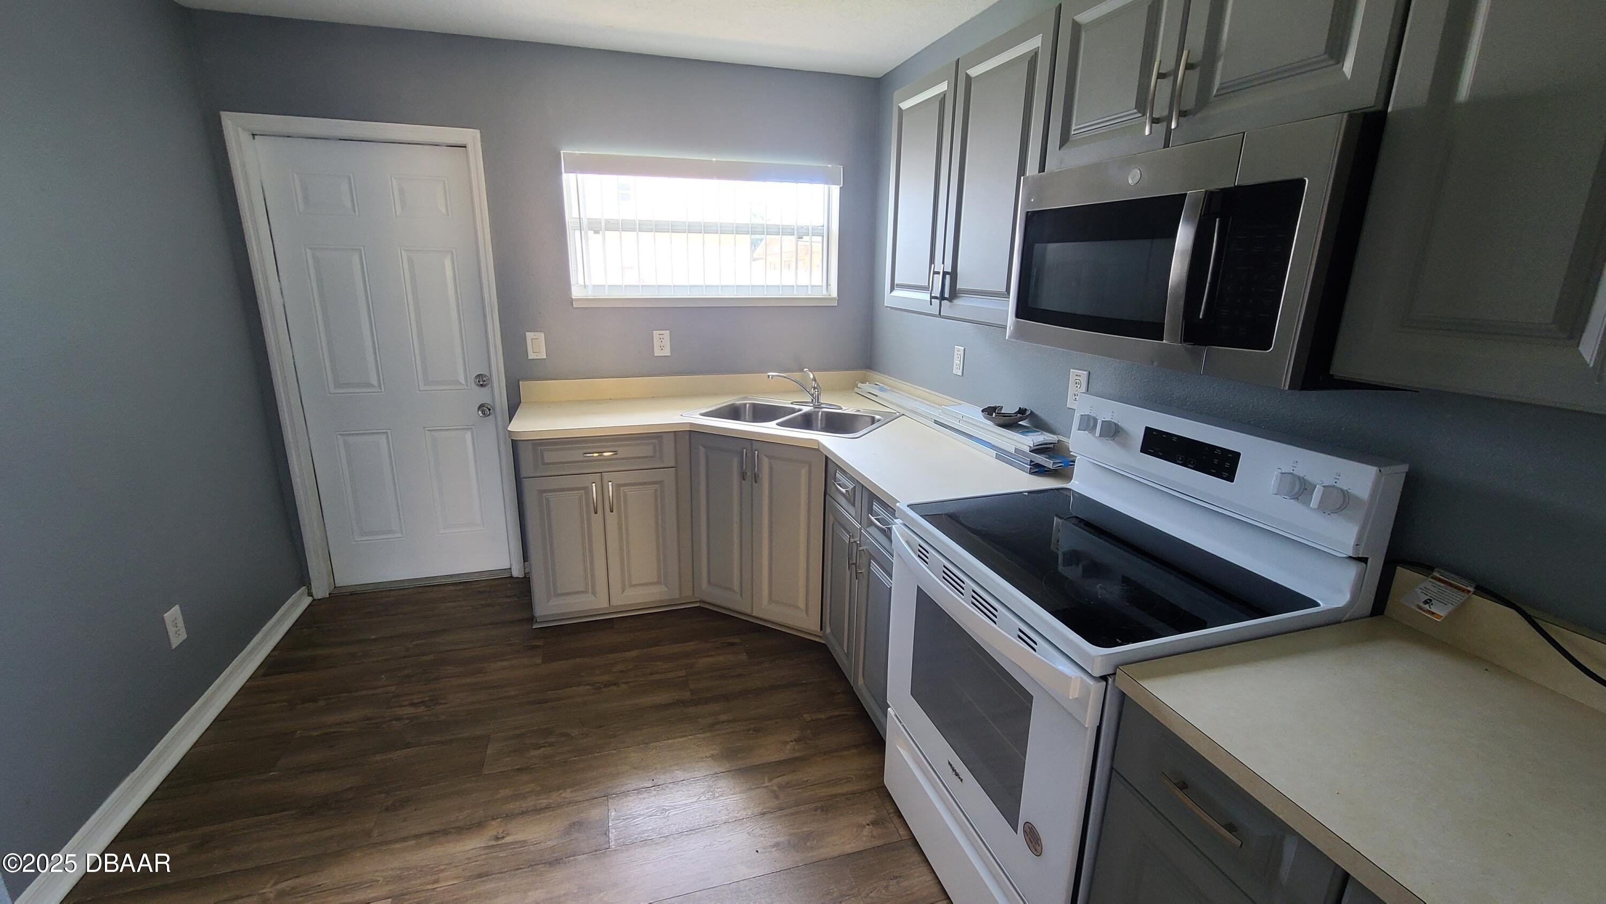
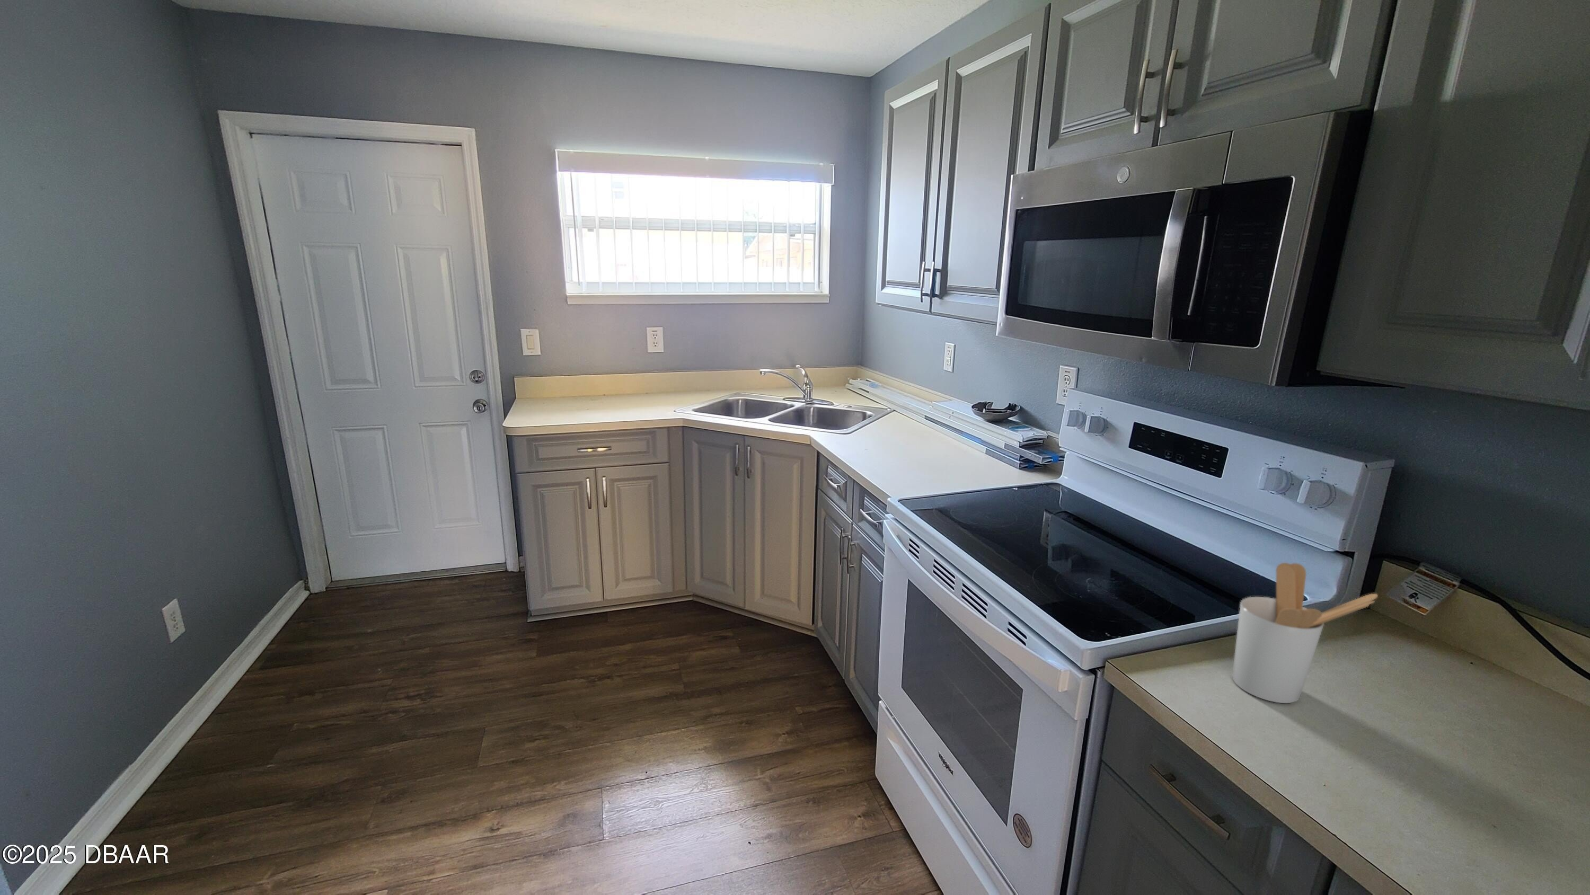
+ utensil holder [1232,562,1378,704]
